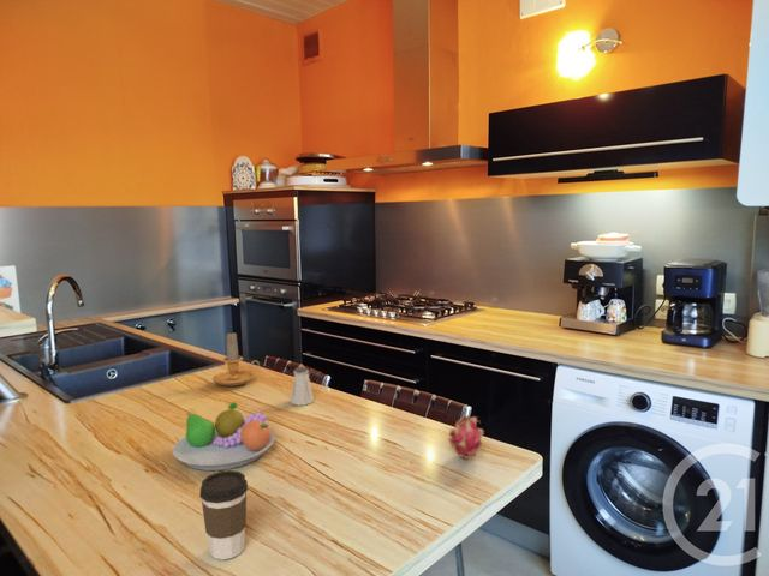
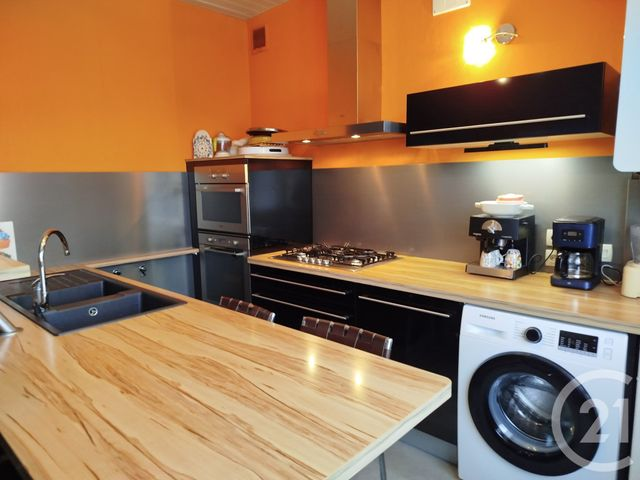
- saltshaker [288,366,315,407]
- fruit bowl [172,401,276,472]
- candle [211,330,261,388]
- coffee cup [198,469,249,560]
- fruit [448,408,485,461]
